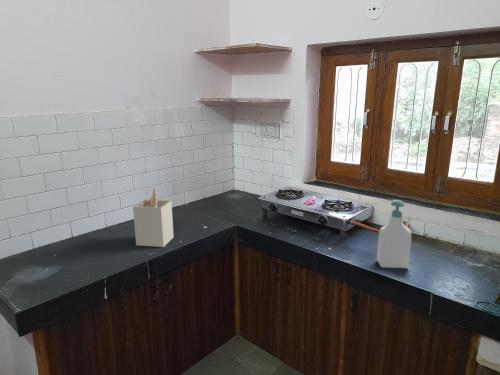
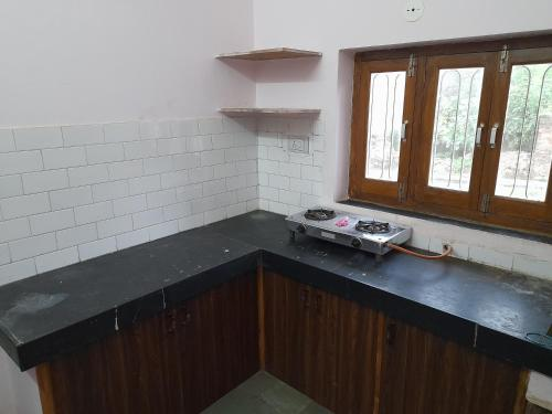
- soap bottle [376,199,412,269]
- utensil holder [132,188,175,248]
